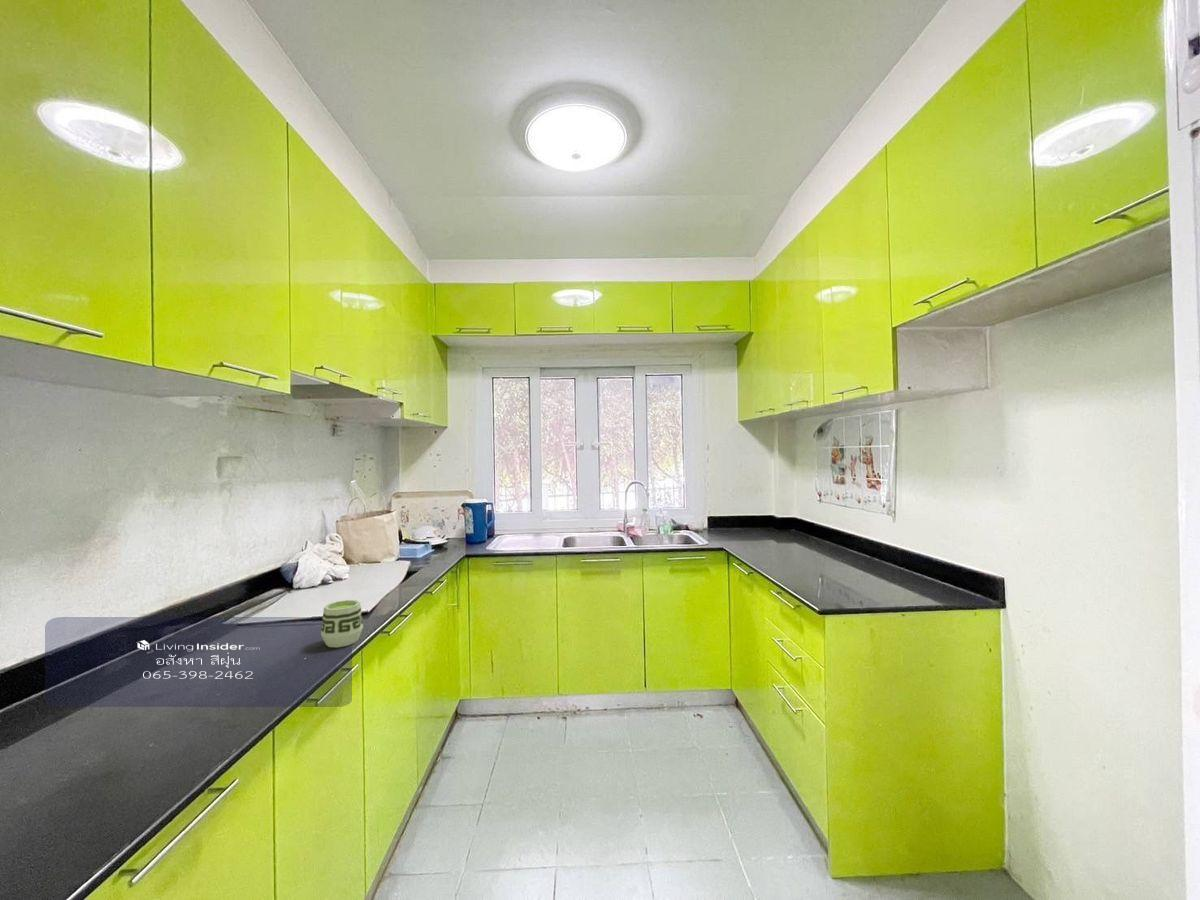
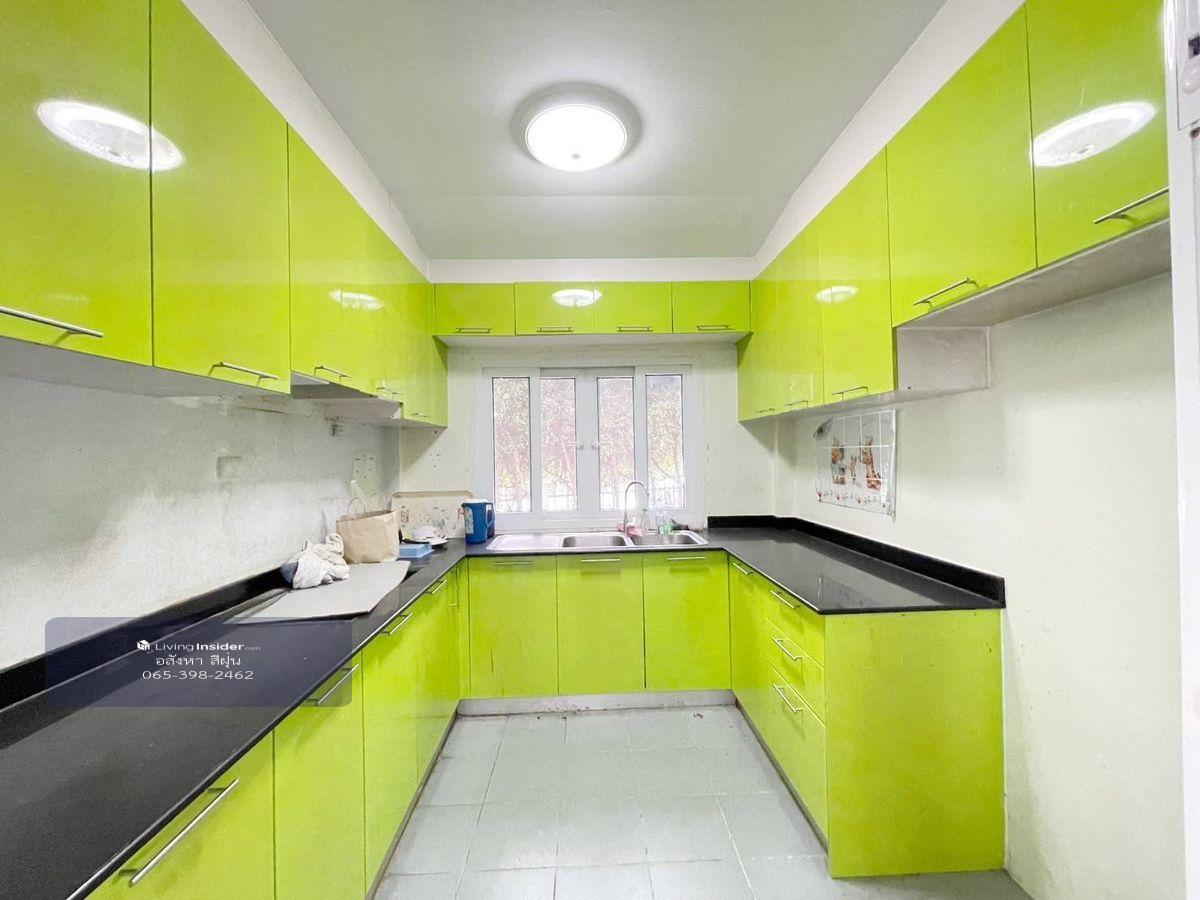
- cup [320,599,364,648]
